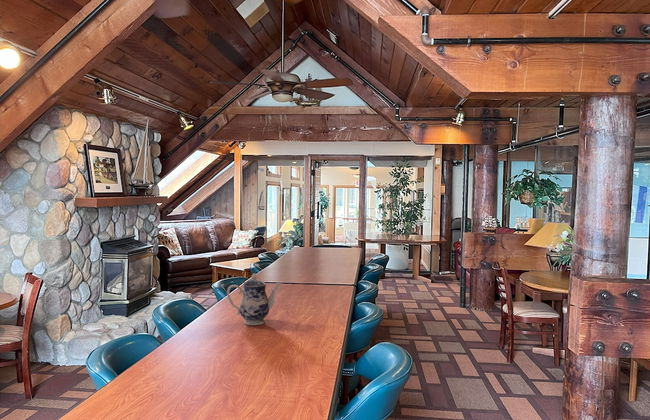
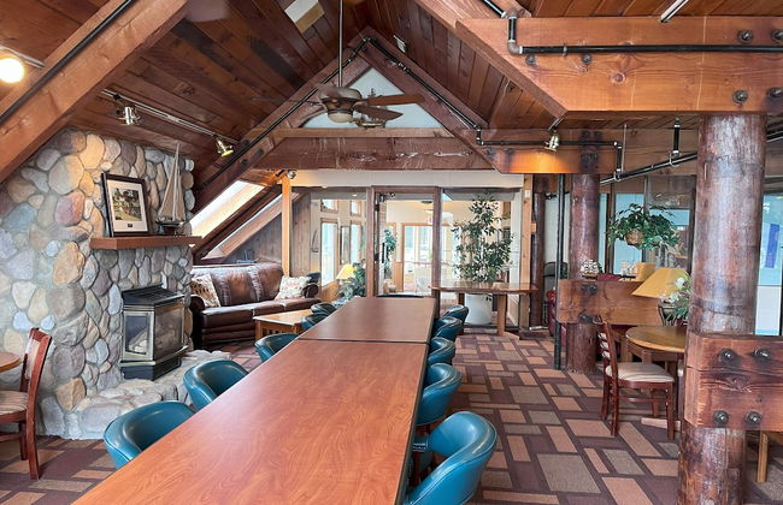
- teapot [226,273,282,326]
